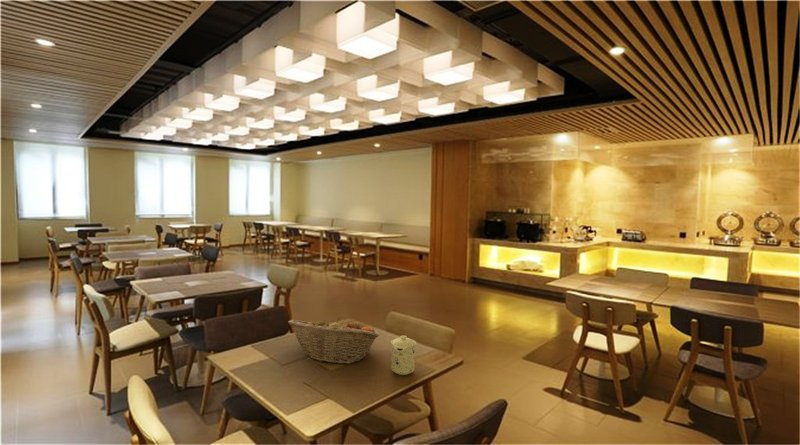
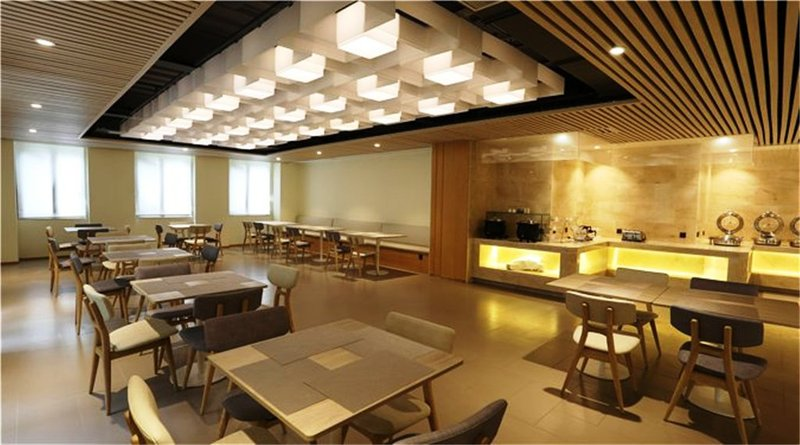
- fruit basket [287,318,381,365]
- mug [390,335,417,376]
